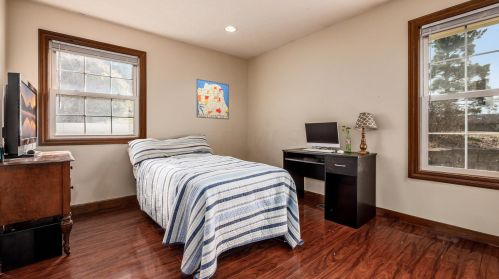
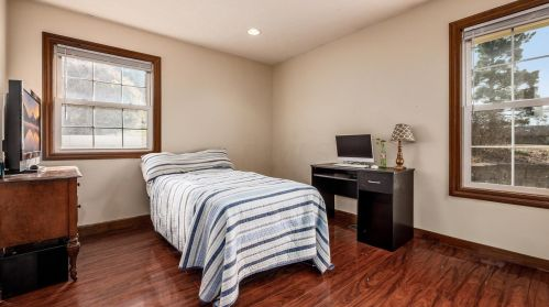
- wall art [196,78,230,120]
